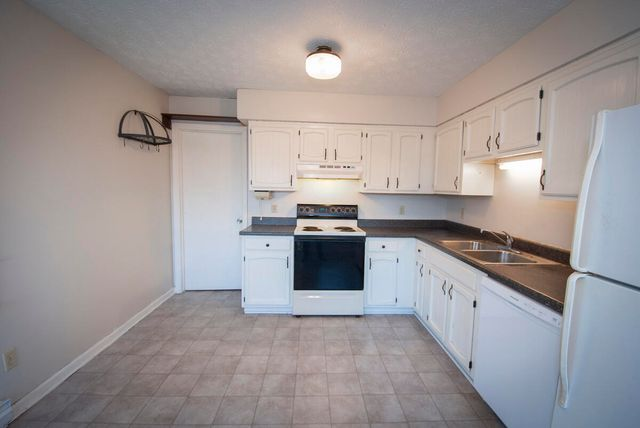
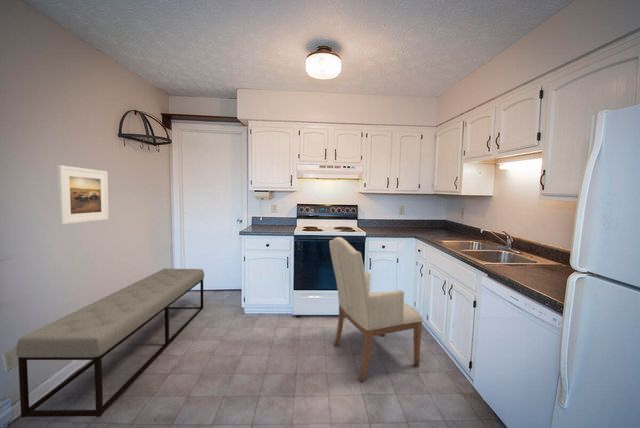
+ chair [329,236,424,383]
+ bench [15,268,205,419]
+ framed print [56,164,110,225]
